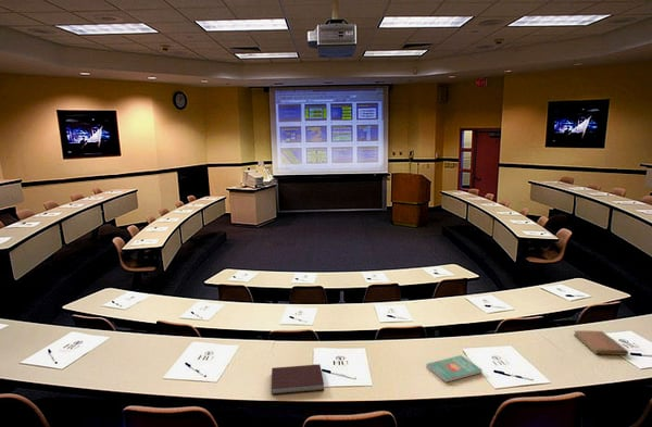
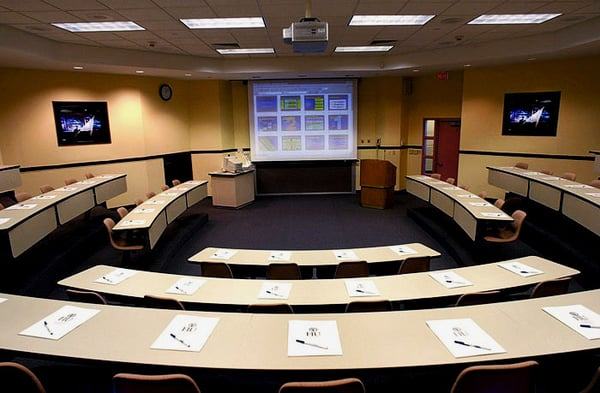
- book [425,354,484,384]
- notebook [573,329,629,356]
- notebook [271,363,325,395]
